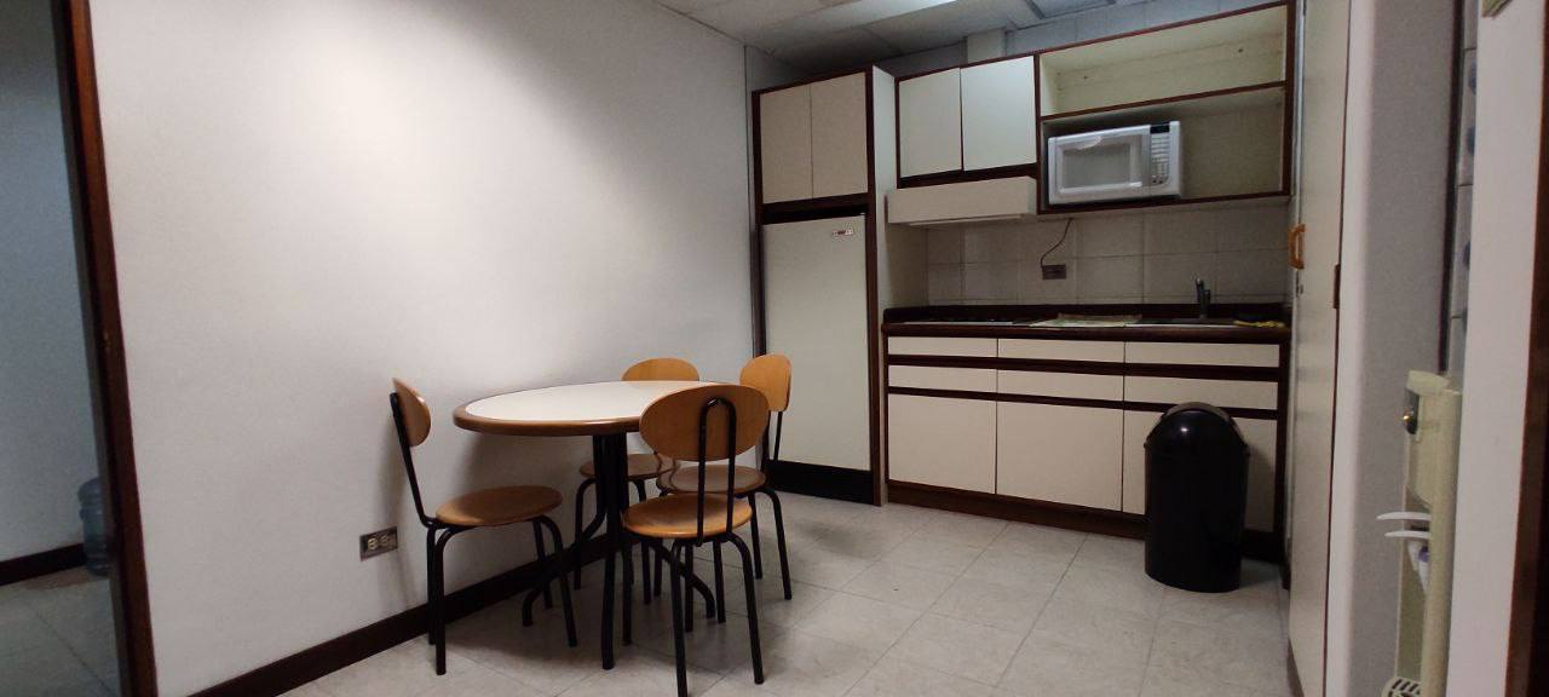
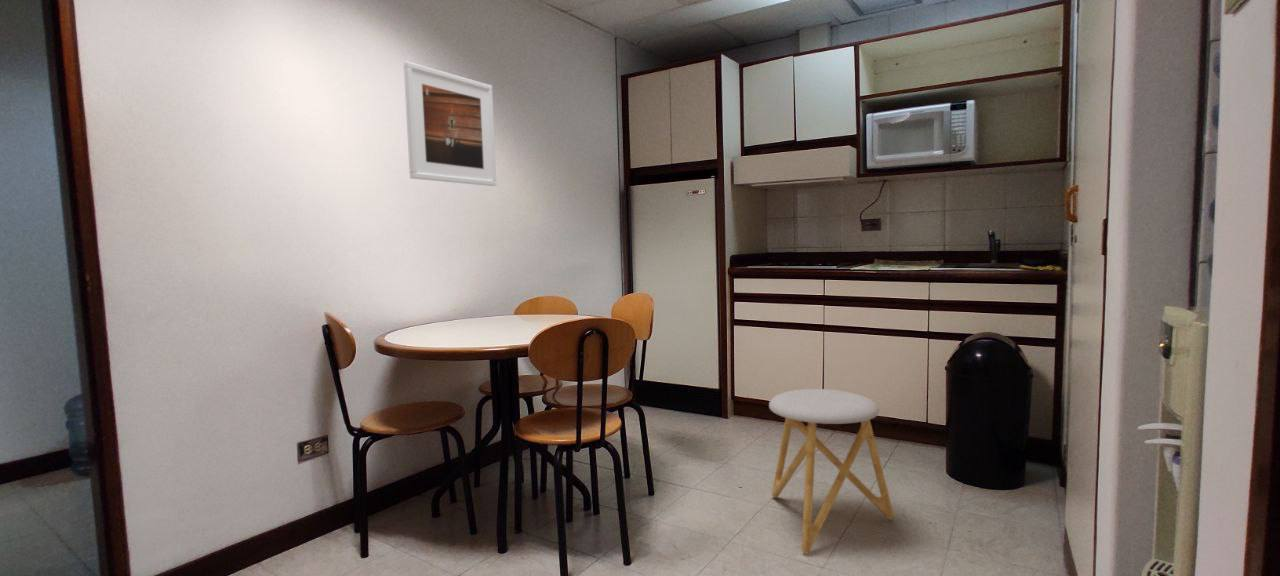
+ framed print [403,61,498,187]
+ stool [768,388,895,555]
